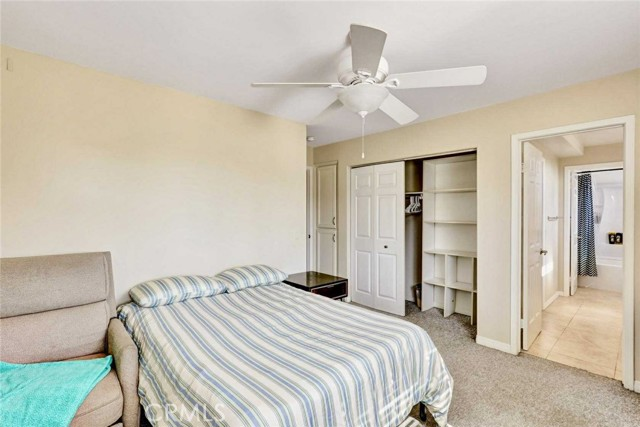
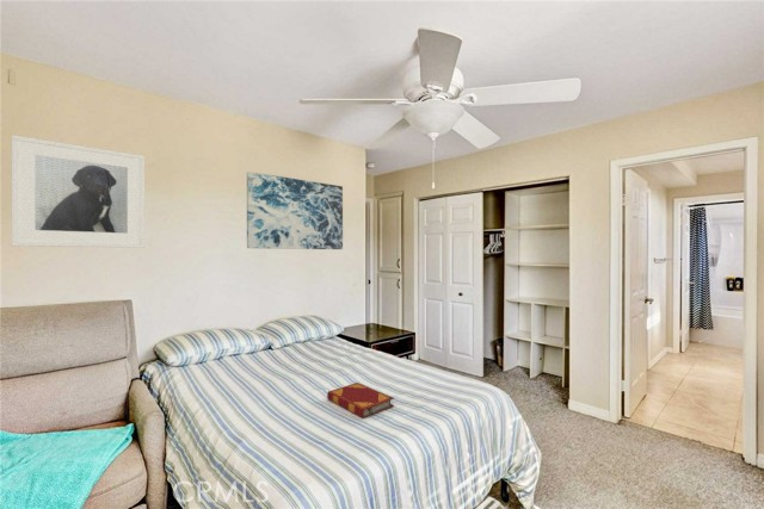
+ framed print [11,134,146,249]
+ wall art [246,170,344,250]
+ hardback book [326,381,395,420]
